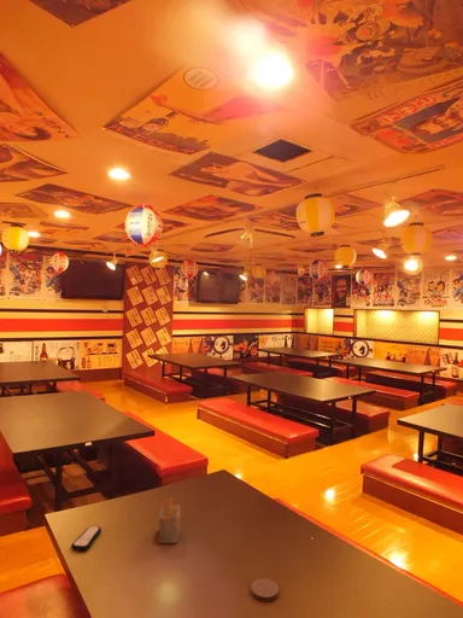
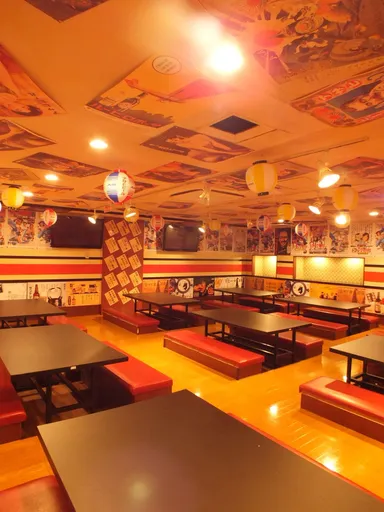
- napkin holder [158,500,181,544]
- coaster [250,577,280,602]
- remote control [70,525,102,552]
